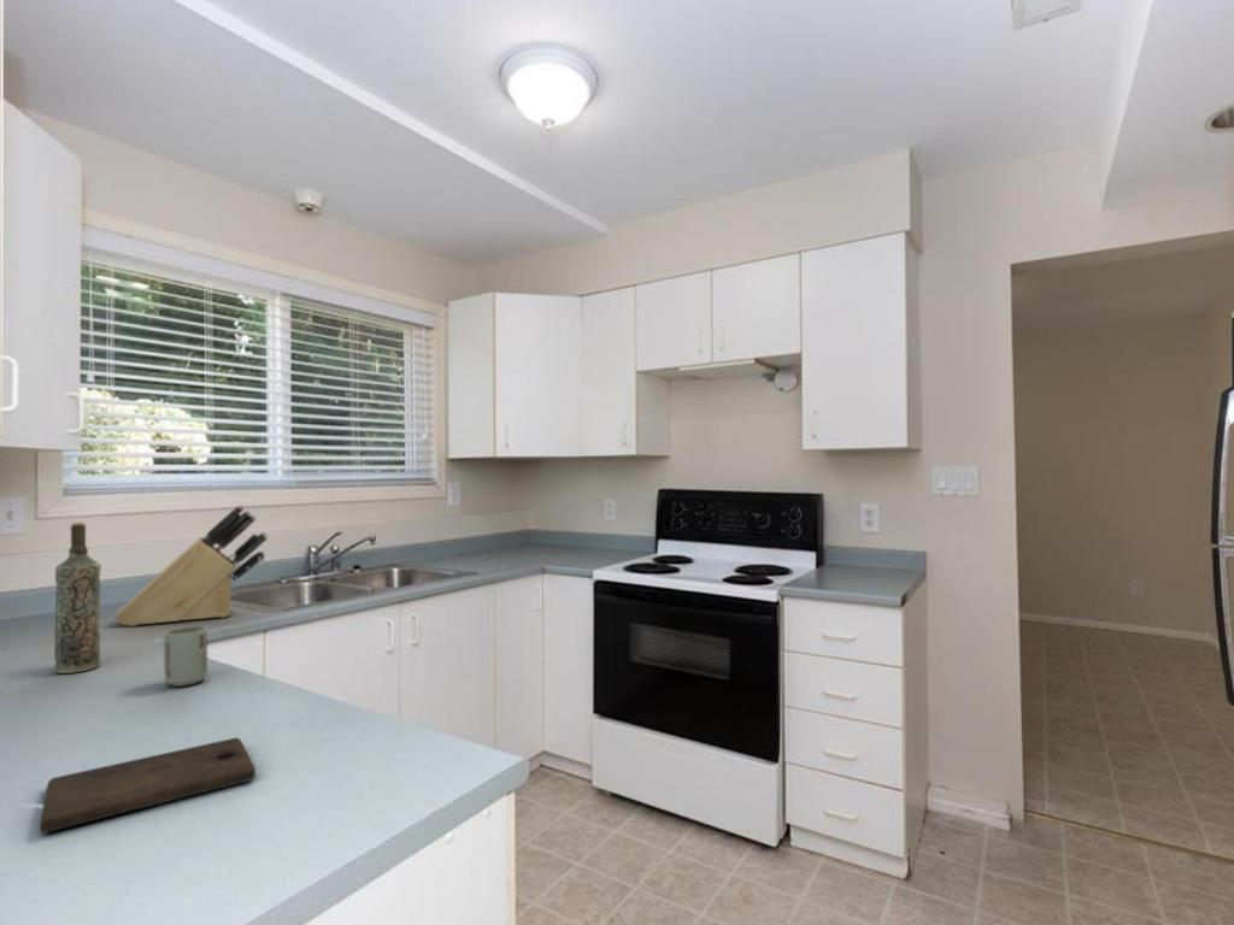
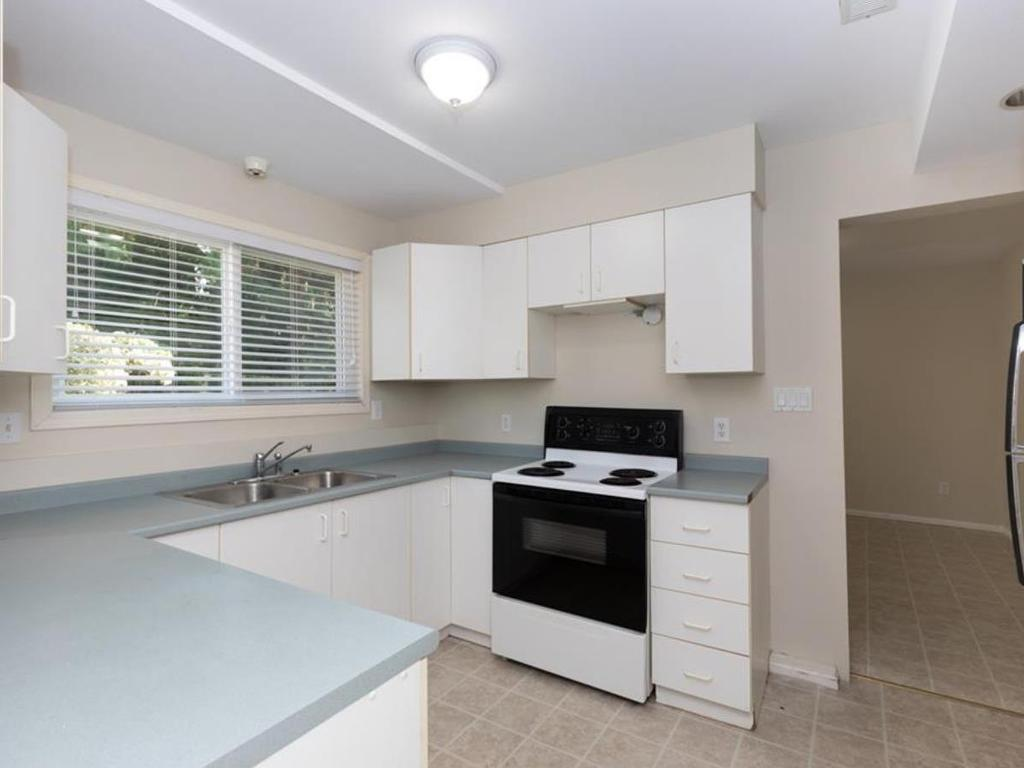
- knife block [113,503,269,628]
- bottle [53,522,102,674]
- cup [163,624,208,688]
- cutting board [40,736,257,835]
